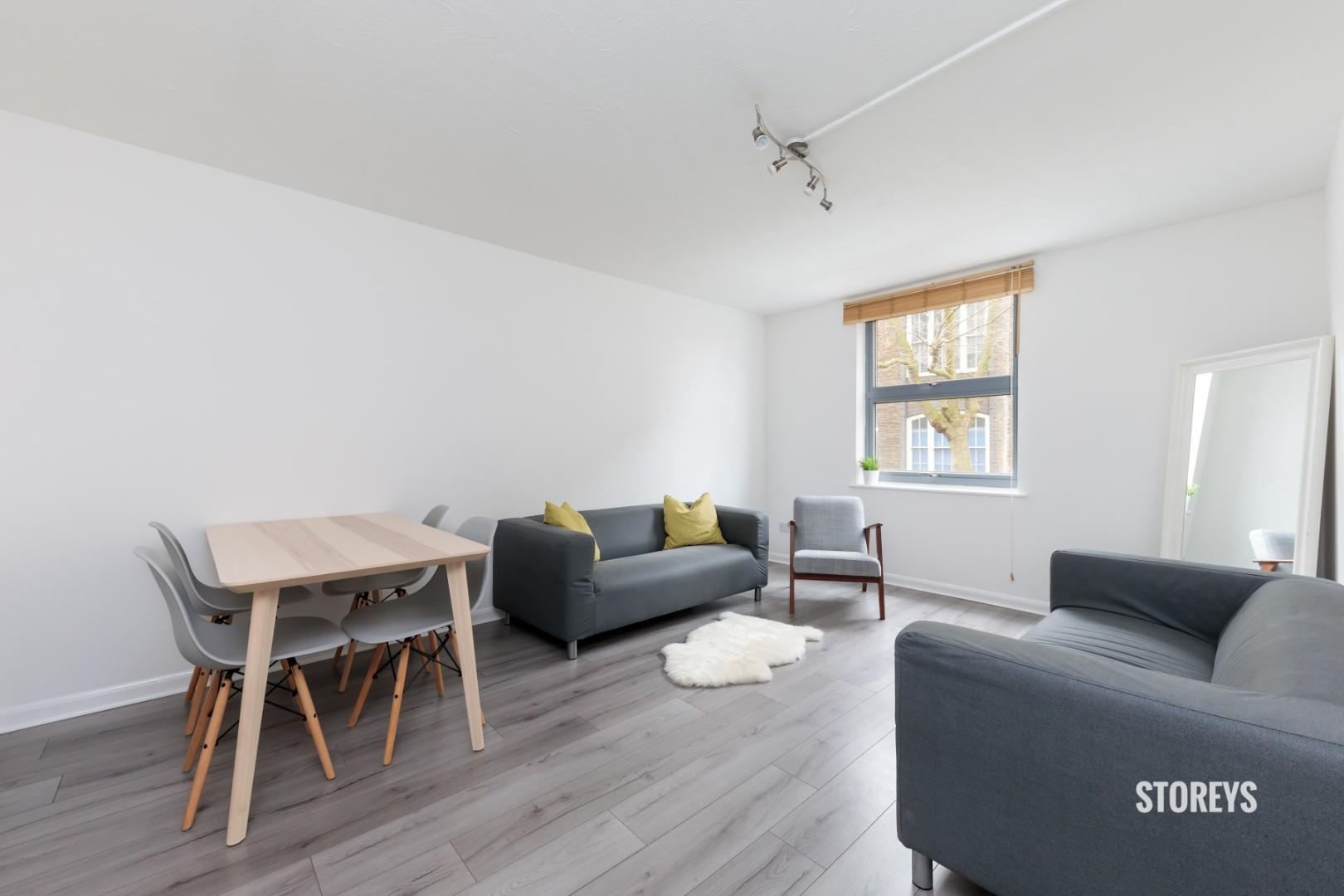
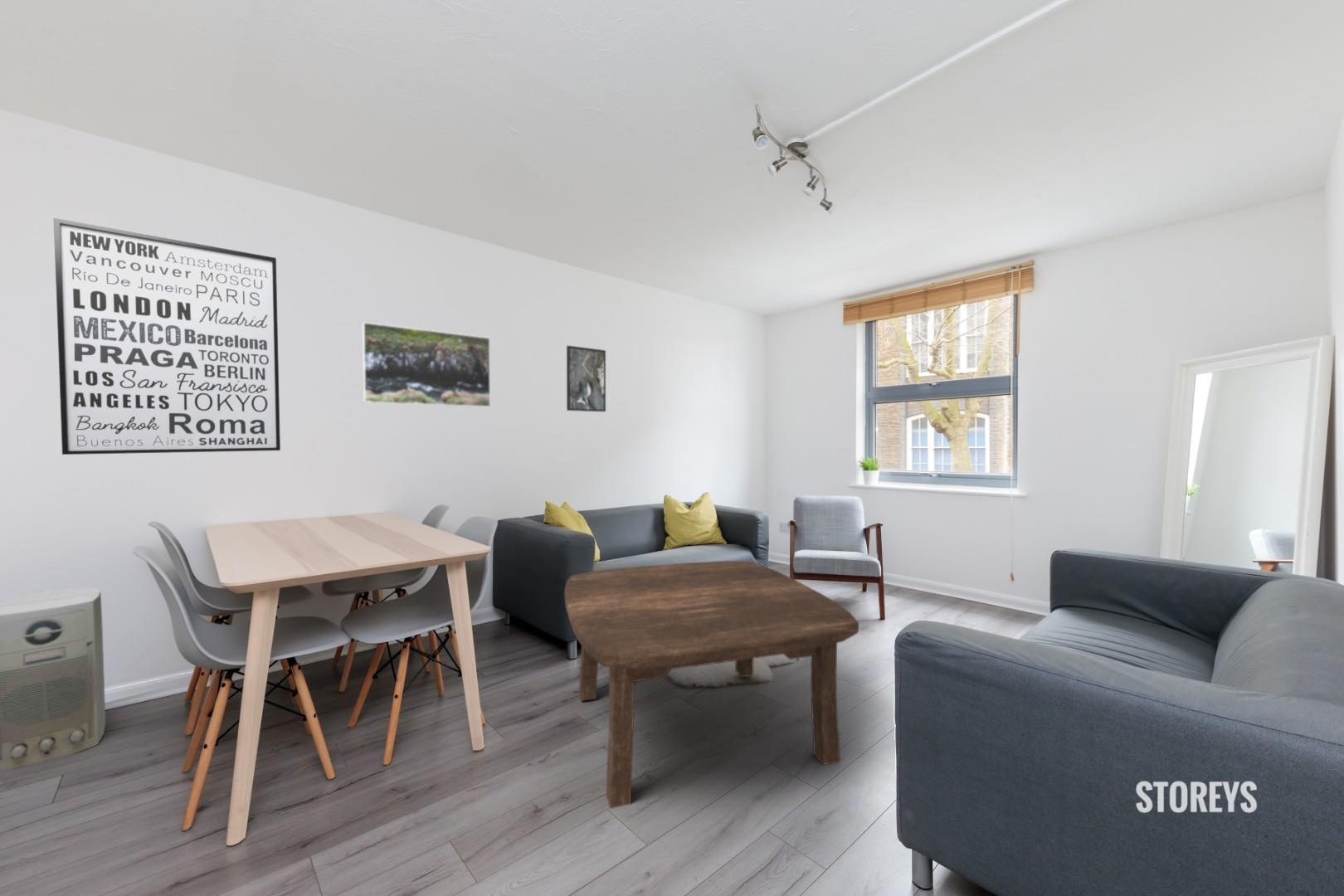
+ coffee table [563,560,859,809]
+ wall art [53,217,281,455]
+ air purifier [0,586,106,772]
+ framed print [362,321,491,407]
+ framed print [566,345,606,412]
